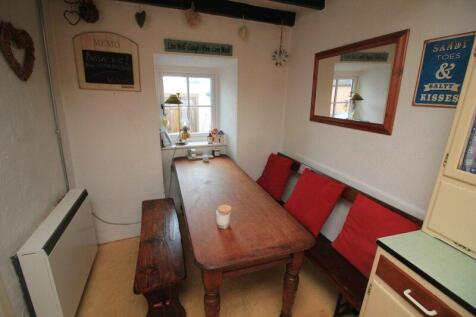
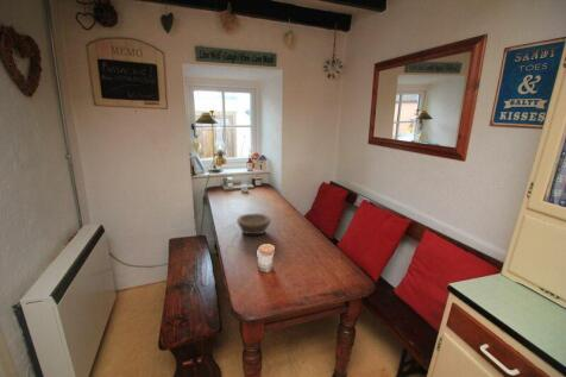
+ bowl [235,212,272,235]
